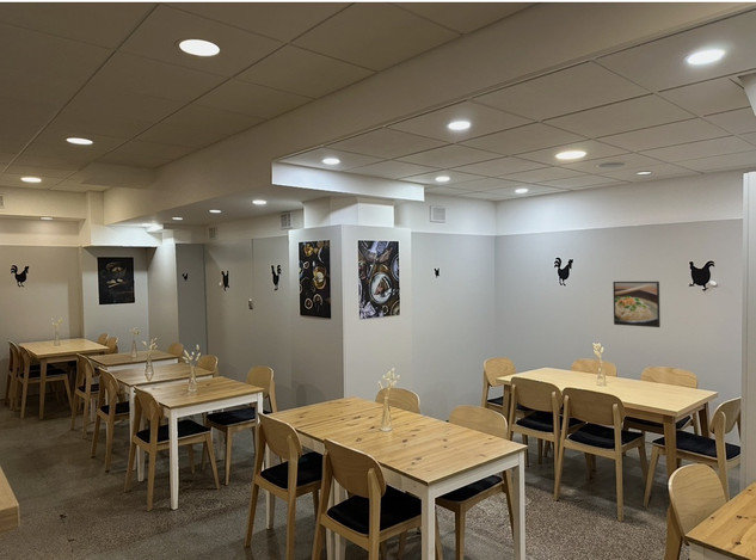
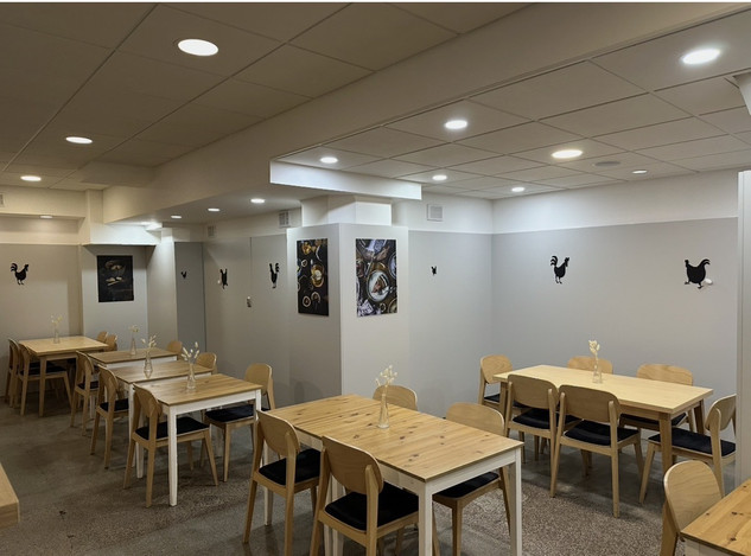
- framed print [611,281,662,328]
